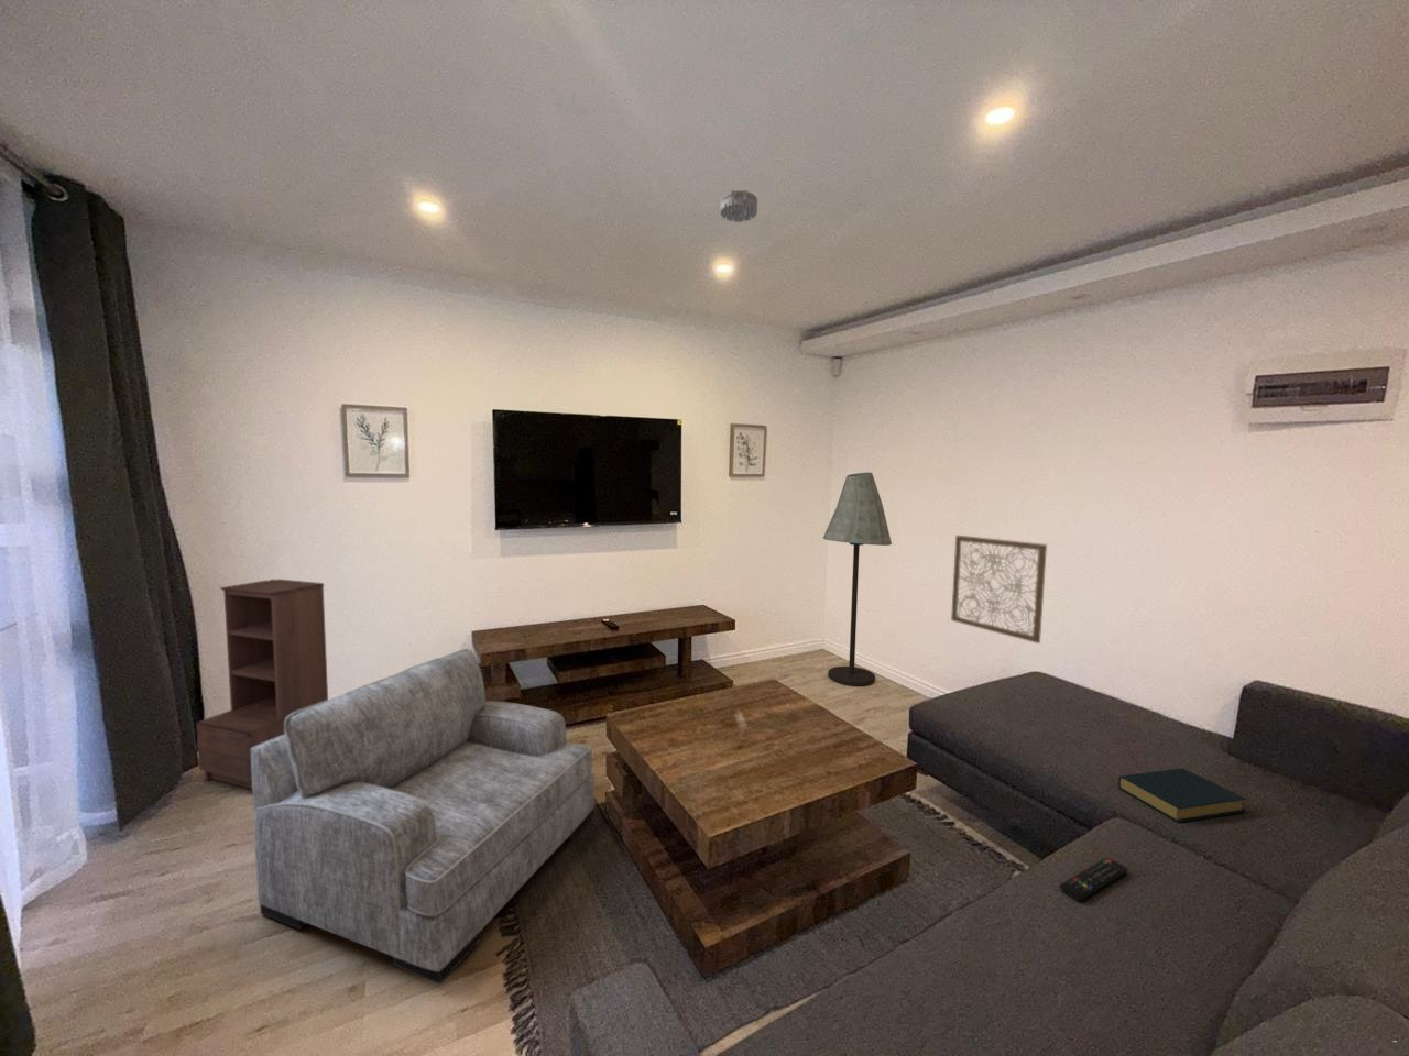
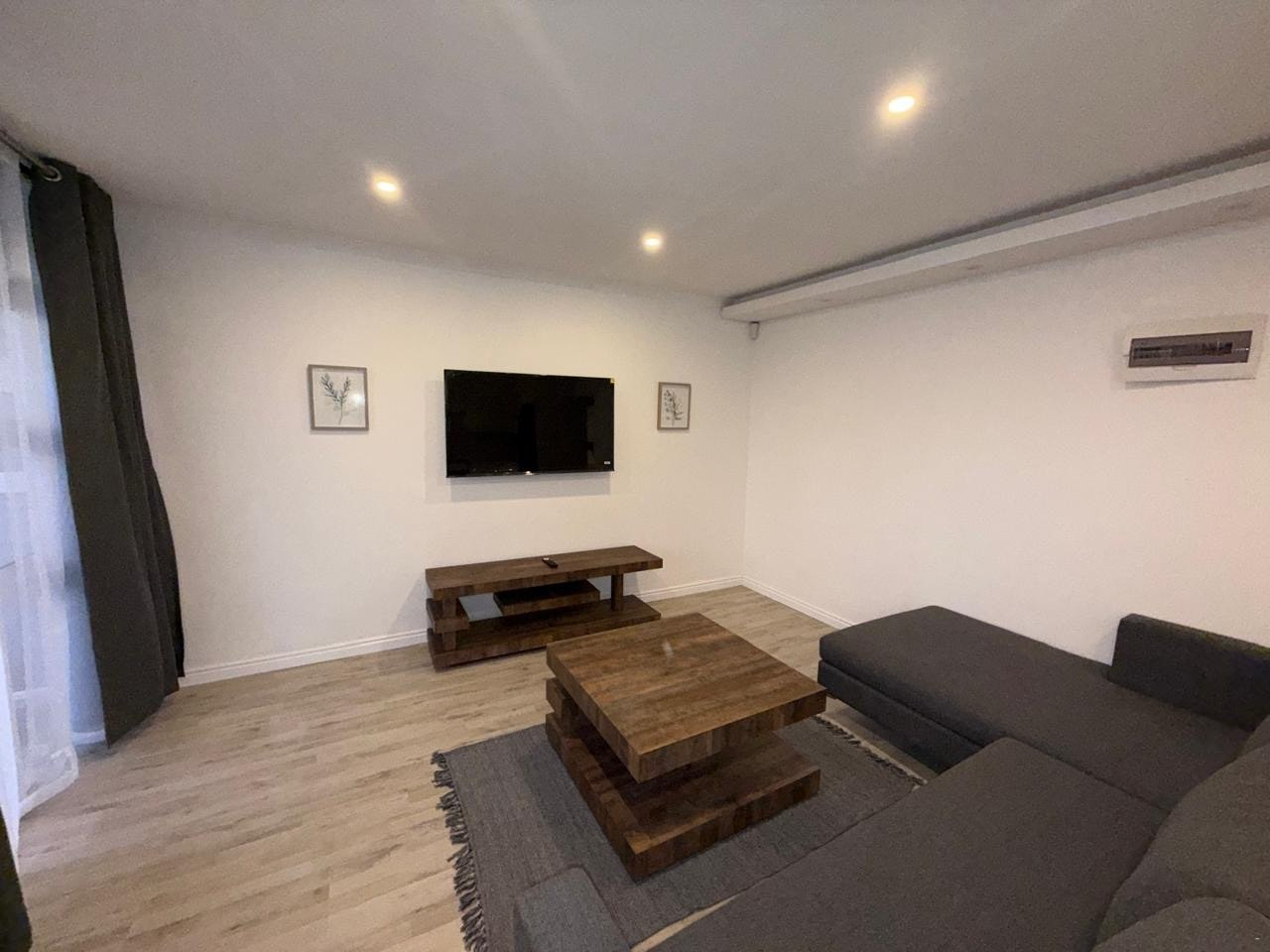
- armchair [251,648,596,986]
- smoke detector [719,190,759,223]
- remote control [1057,857,1128,902]
- wall art [950,535,1048,644]
- bookshelf [195,579,330,793]
- floor lamp [822,471,893,687]
- hardback book [1117,768,1248,823]
